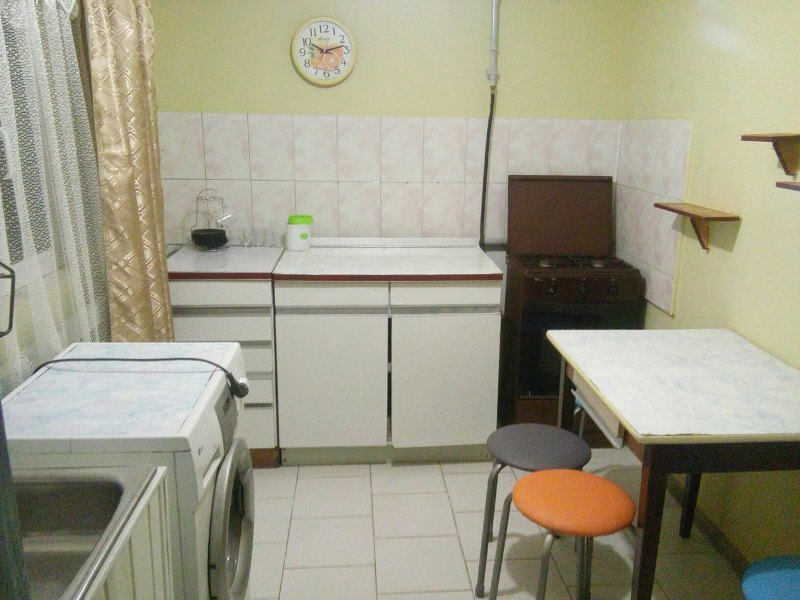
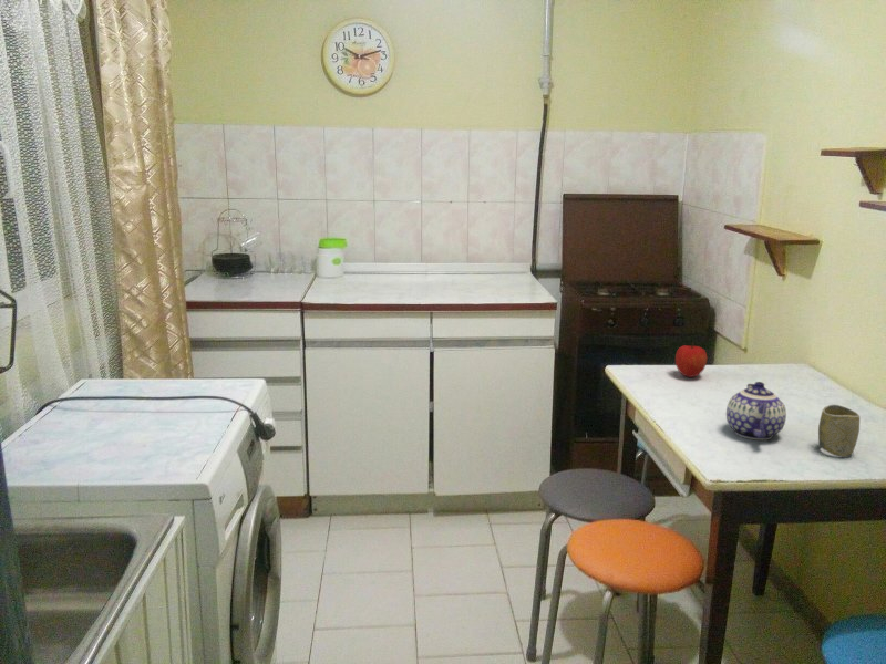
+ teapot [725,381,787,440]
+ cup [817,404,861,457]
+ fruit [674,343,708,378]
